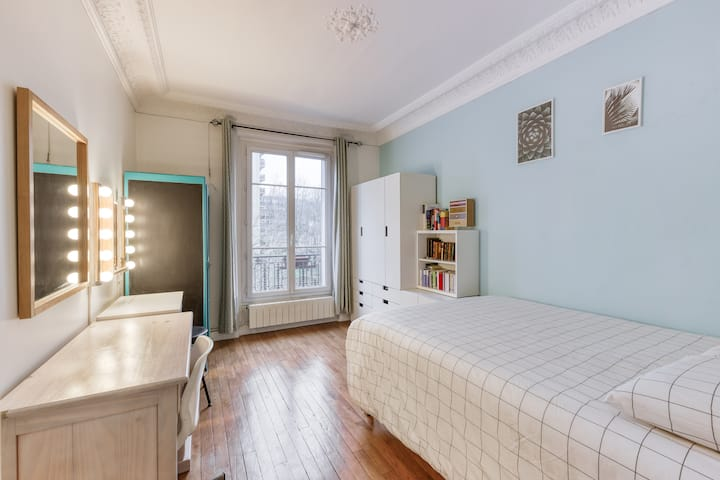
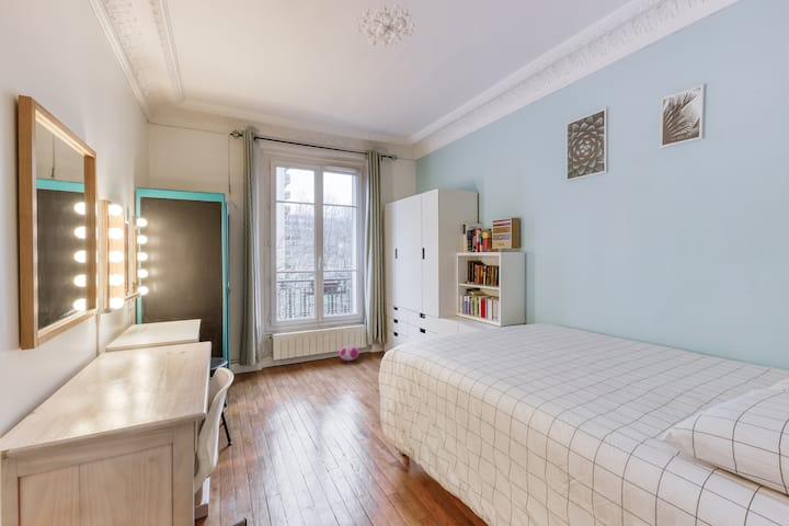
+ plush toy [338,344,361,364]
